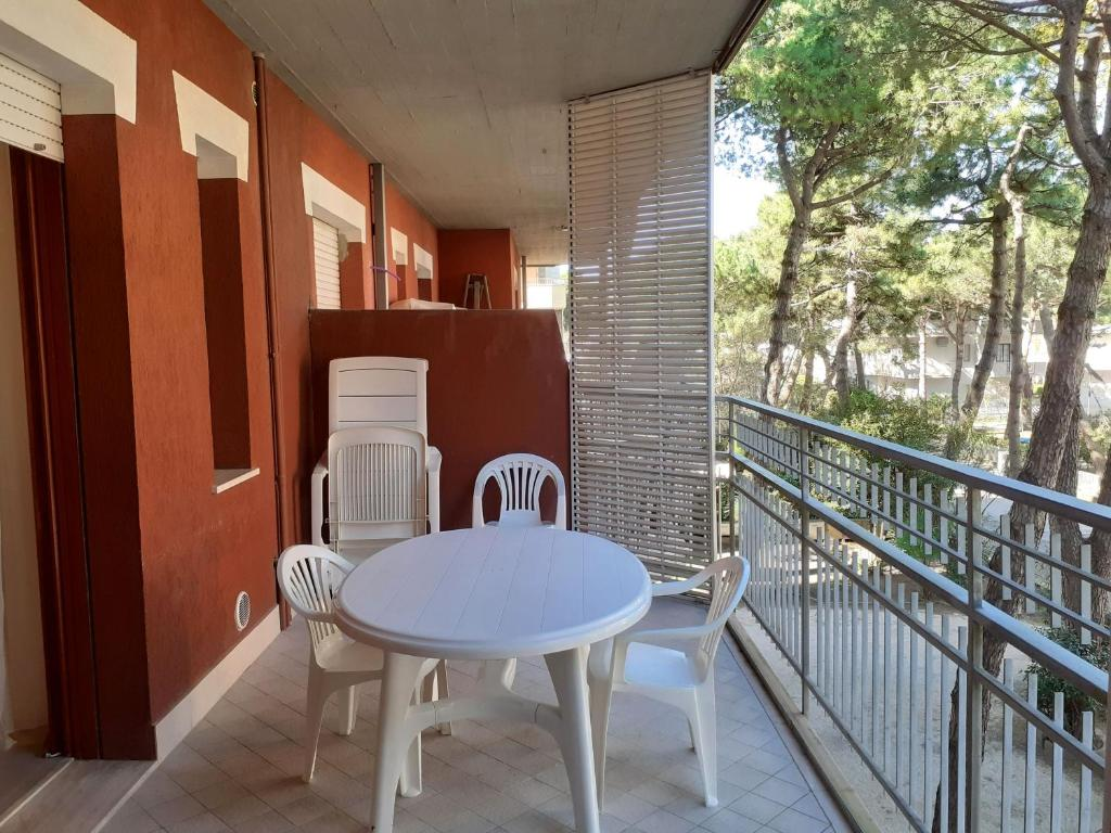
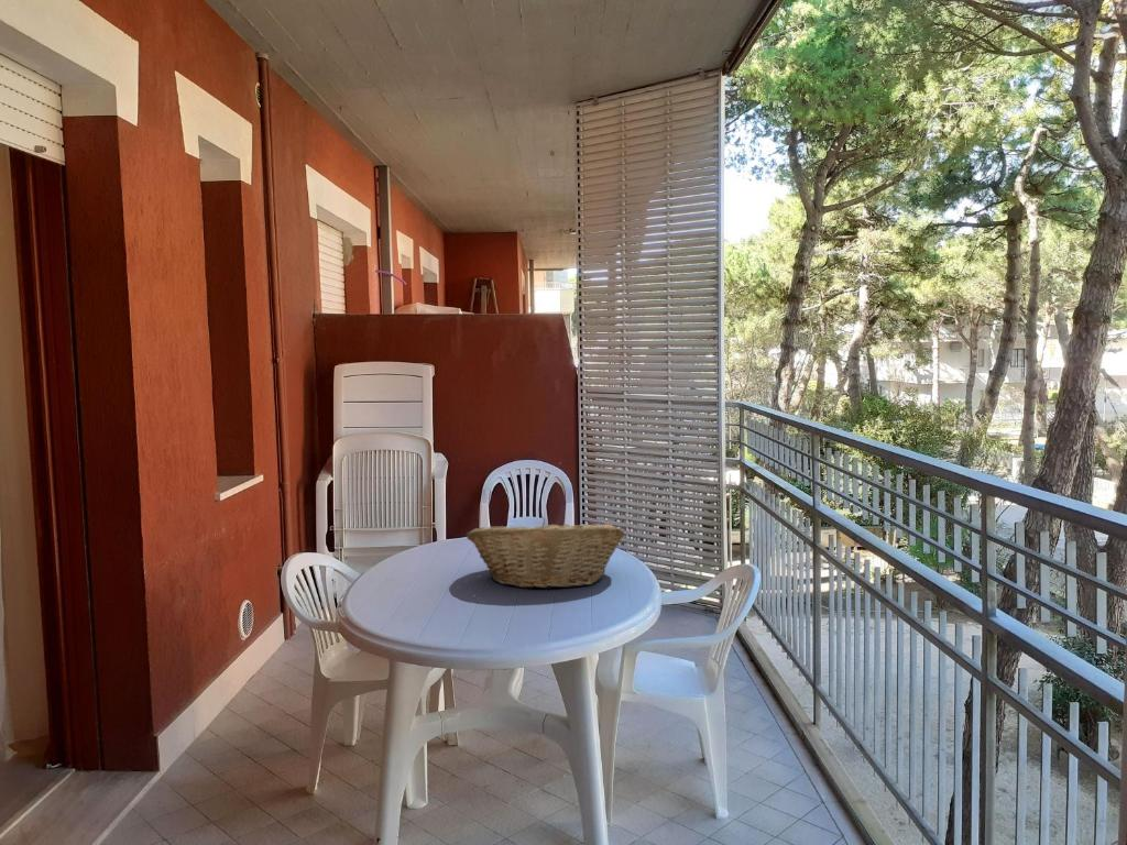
+ fruit basket [466,517,625,590]
